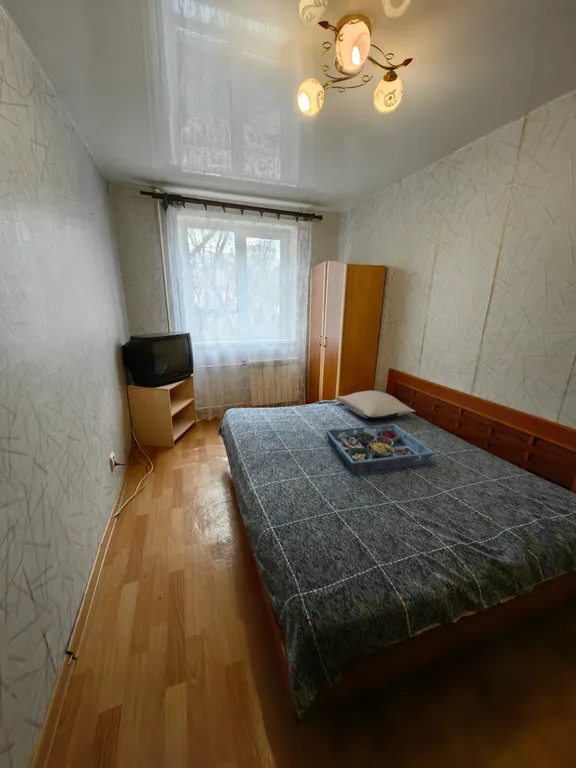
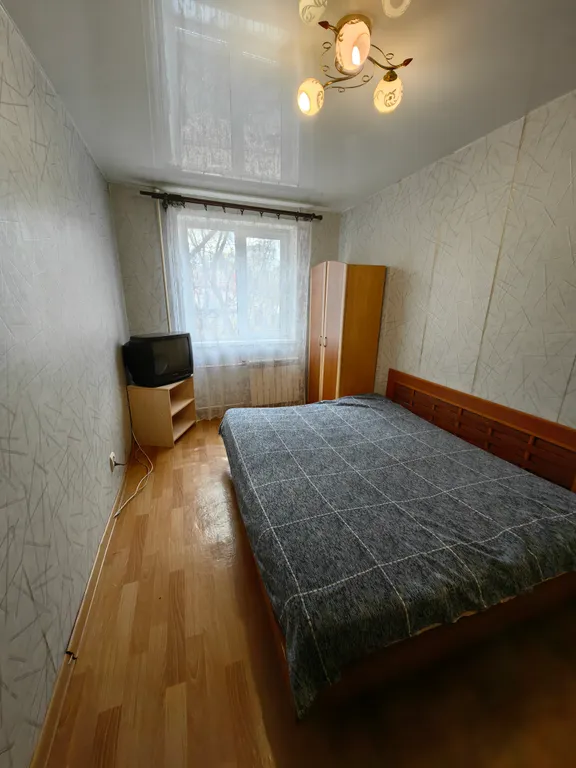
- pillow [335,390,417,420]
- serving tray [325,424,436,474]
